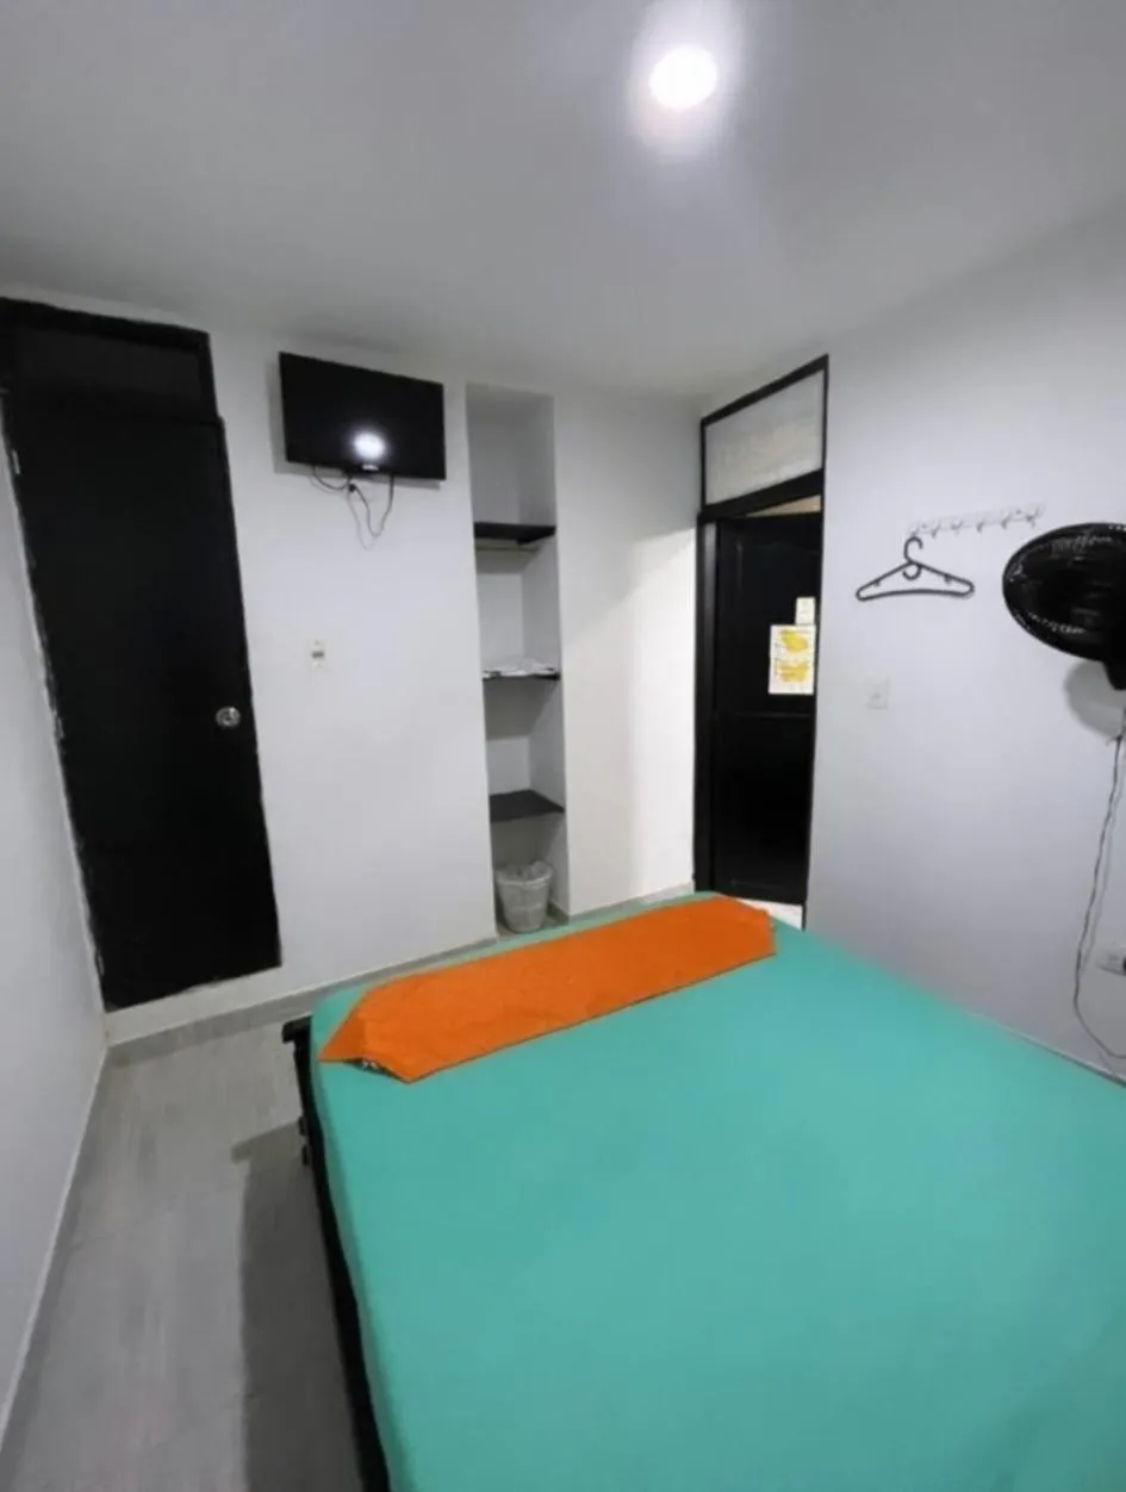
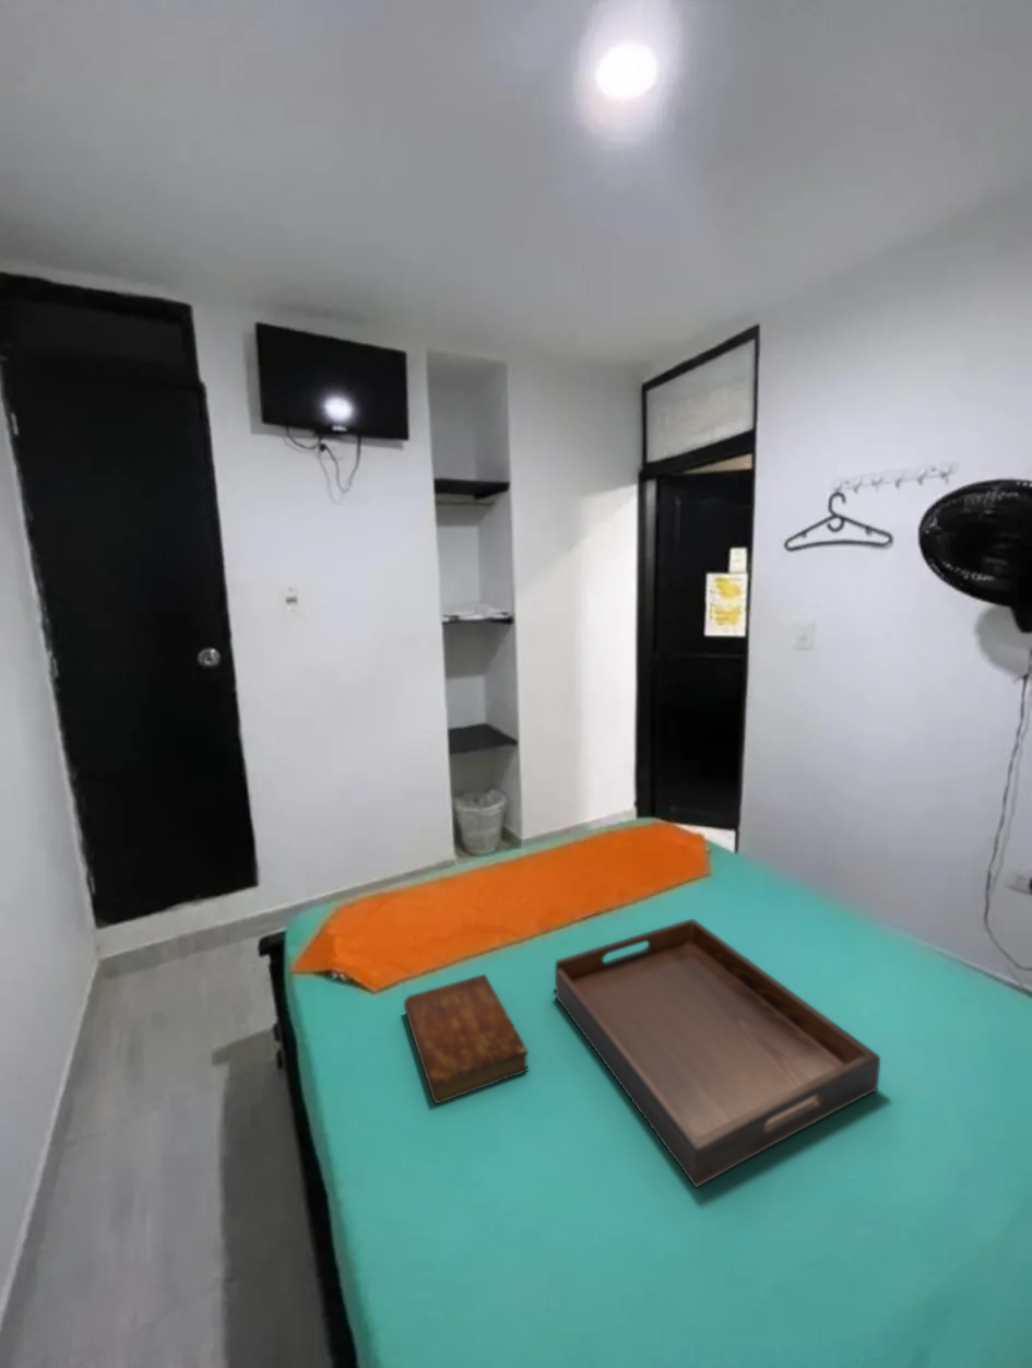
+ bible [403,972,530,1105]
+ serving tray [554,918,881,1189]
